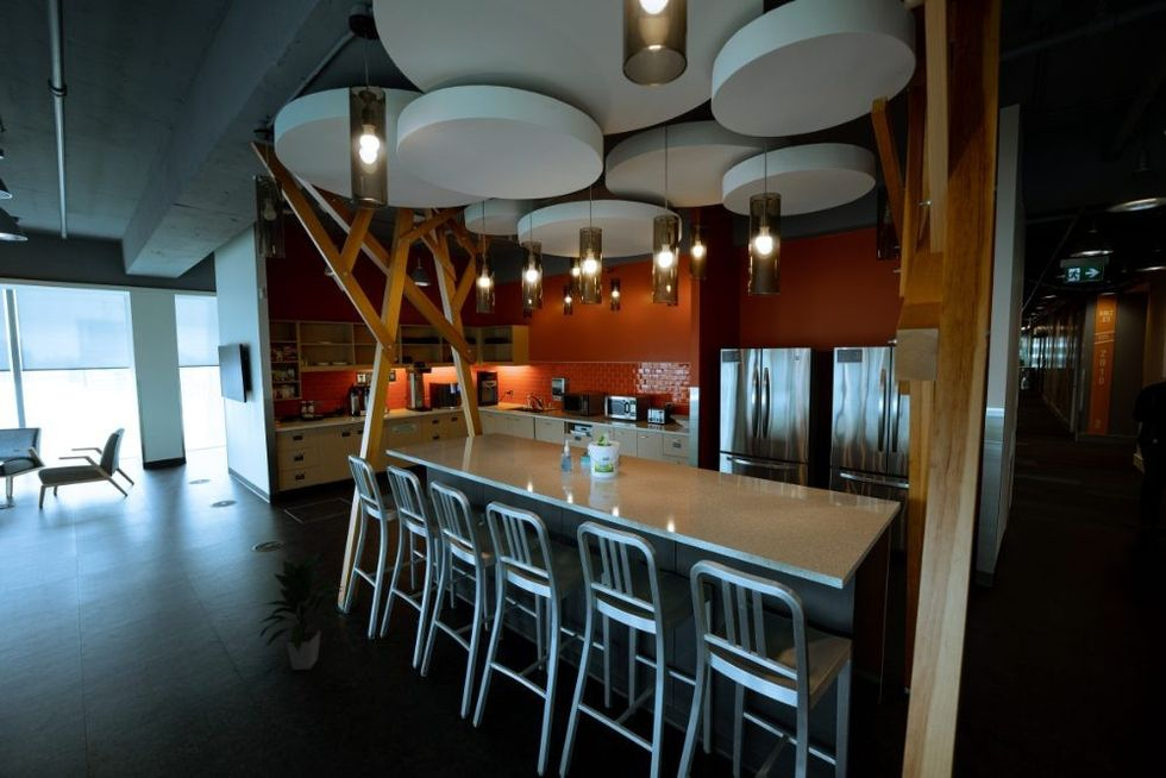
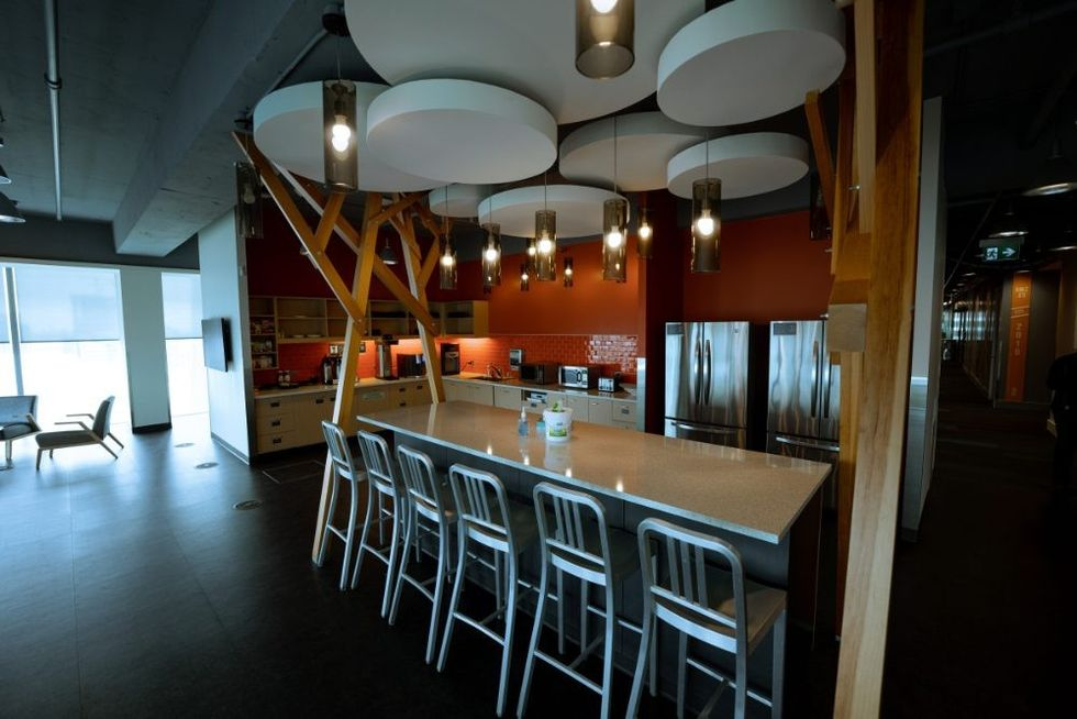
- indoor plant [257,552,350,671]
